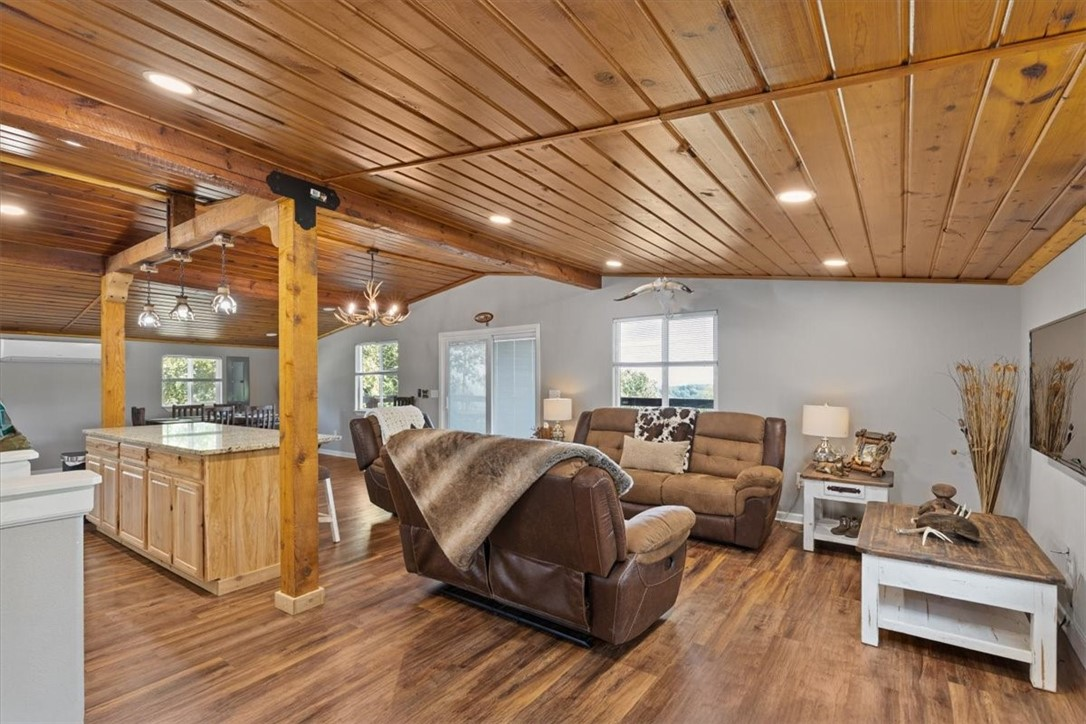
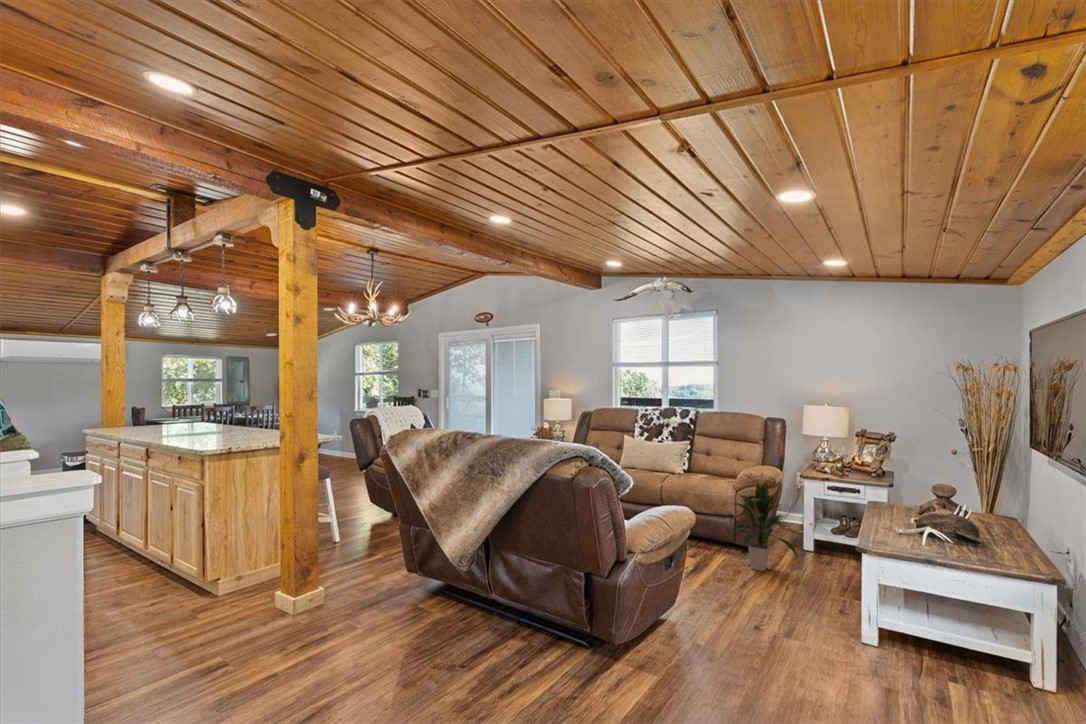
+ indoor plant [727,480,800,572]
